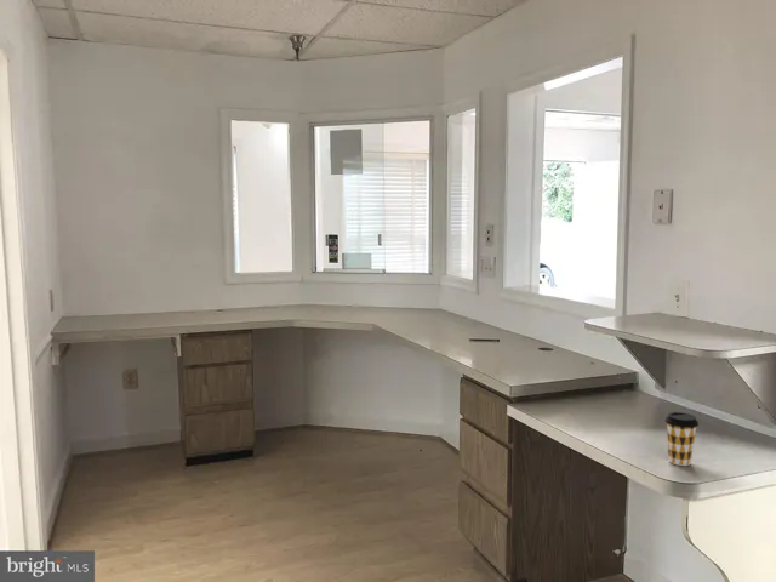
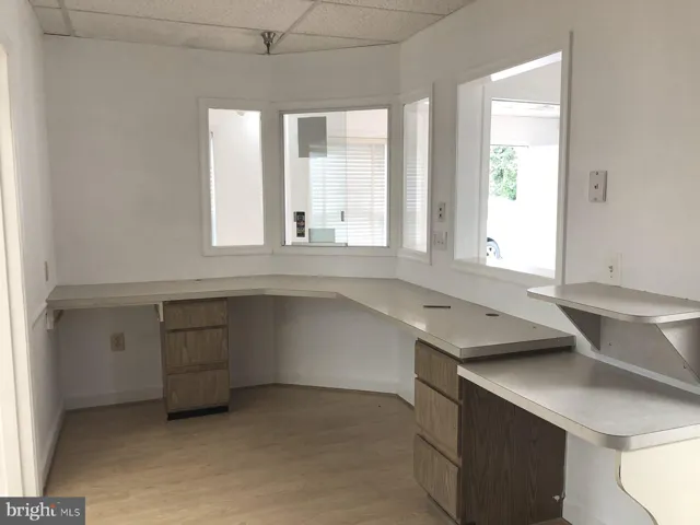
- coffee cup [664,411,700,467]
